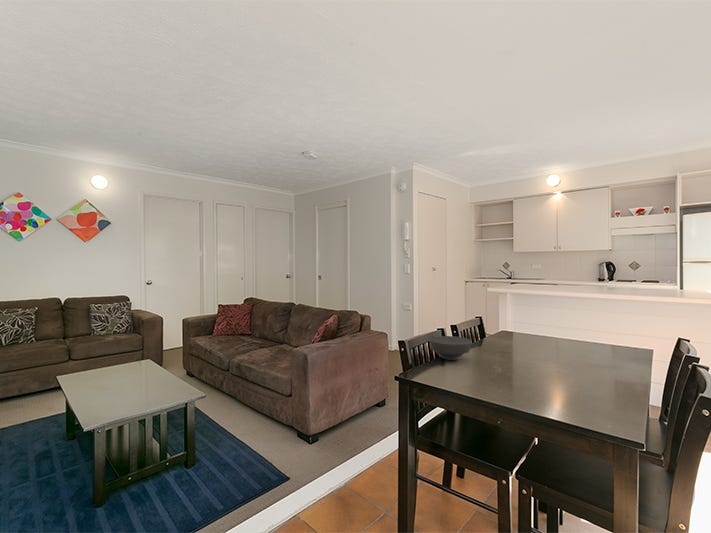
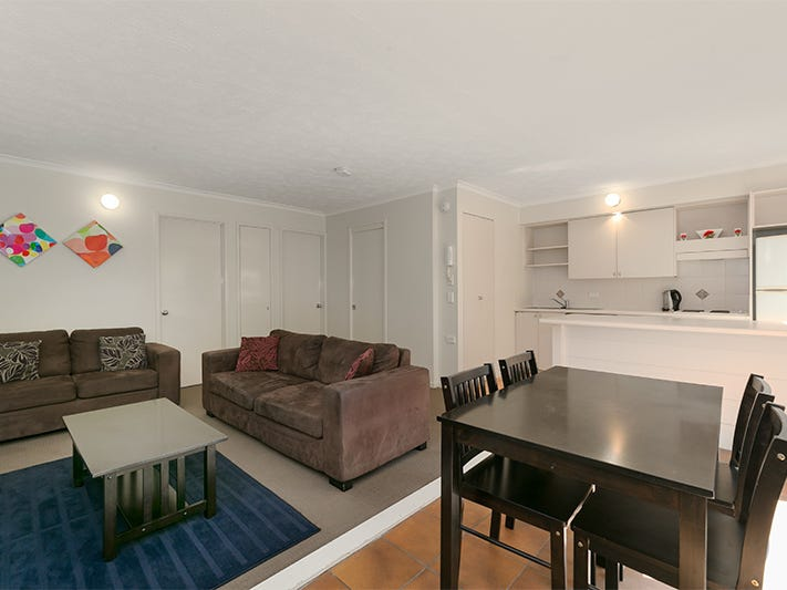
- bowl [429,335,472,361]
